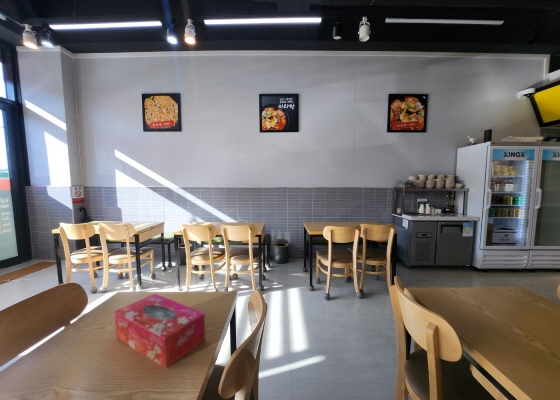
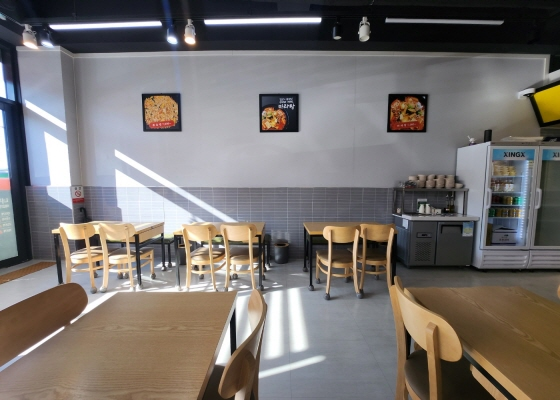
- tissue box [113,293,206,369]
